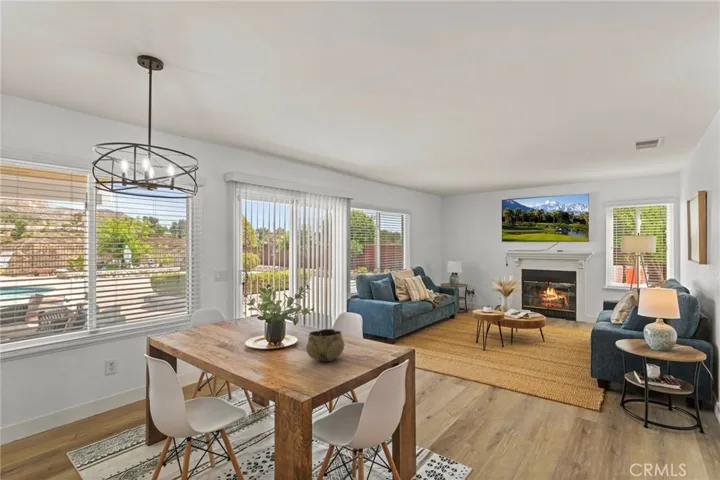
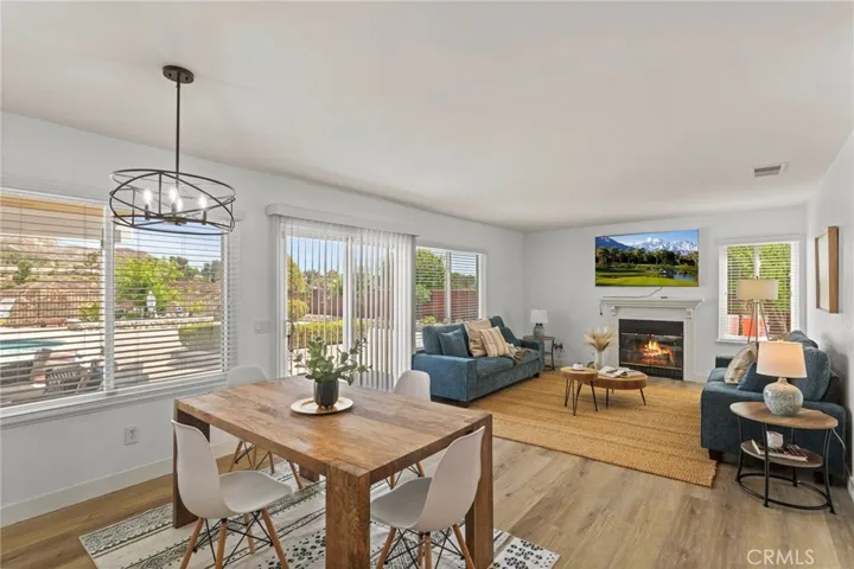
- decorative bowl [305,328,345,362]
